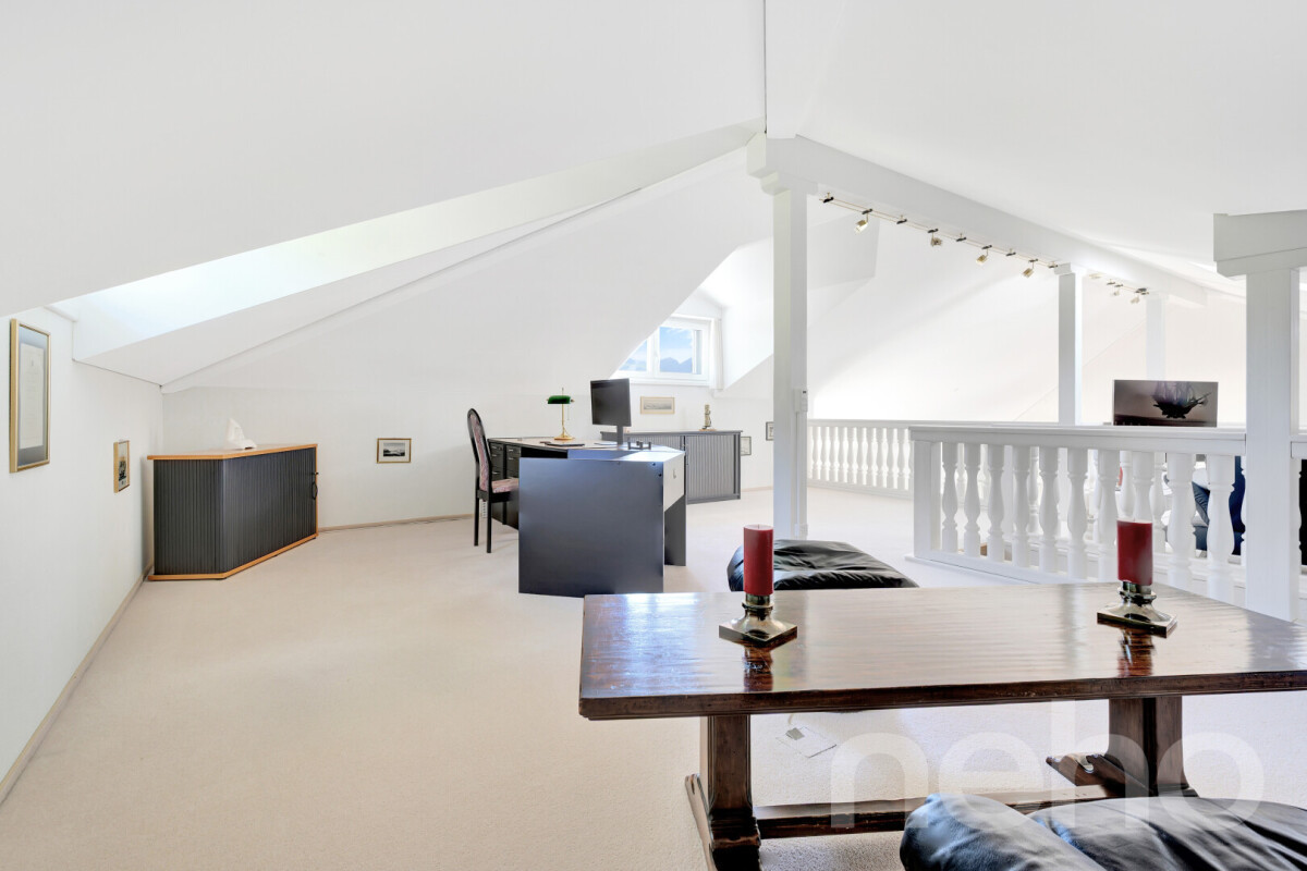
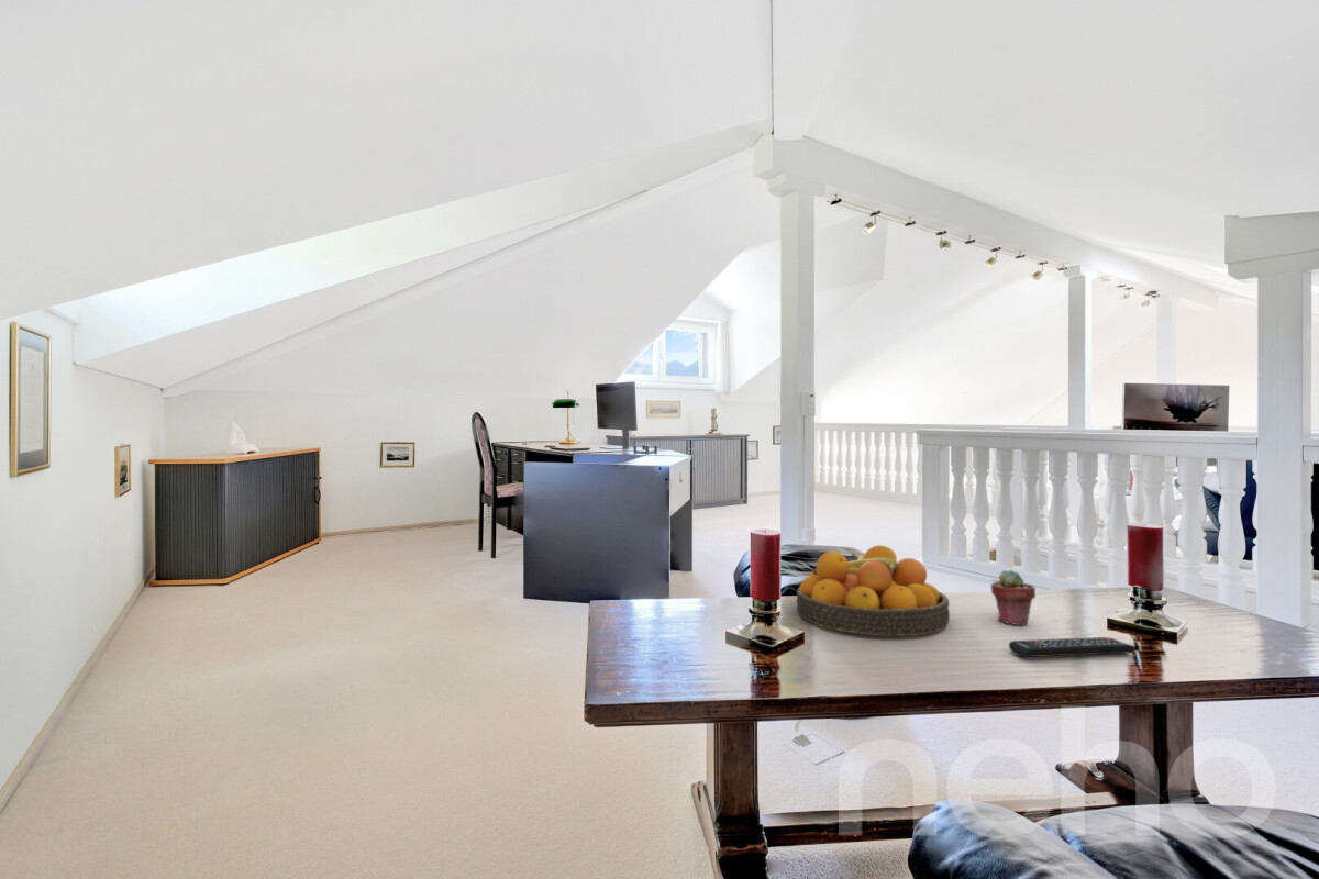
+ fruit bowl [796,544,951,637]
+ potted succulent [990,569,1037,626]
+ remote control [1008,636,1137,658]
